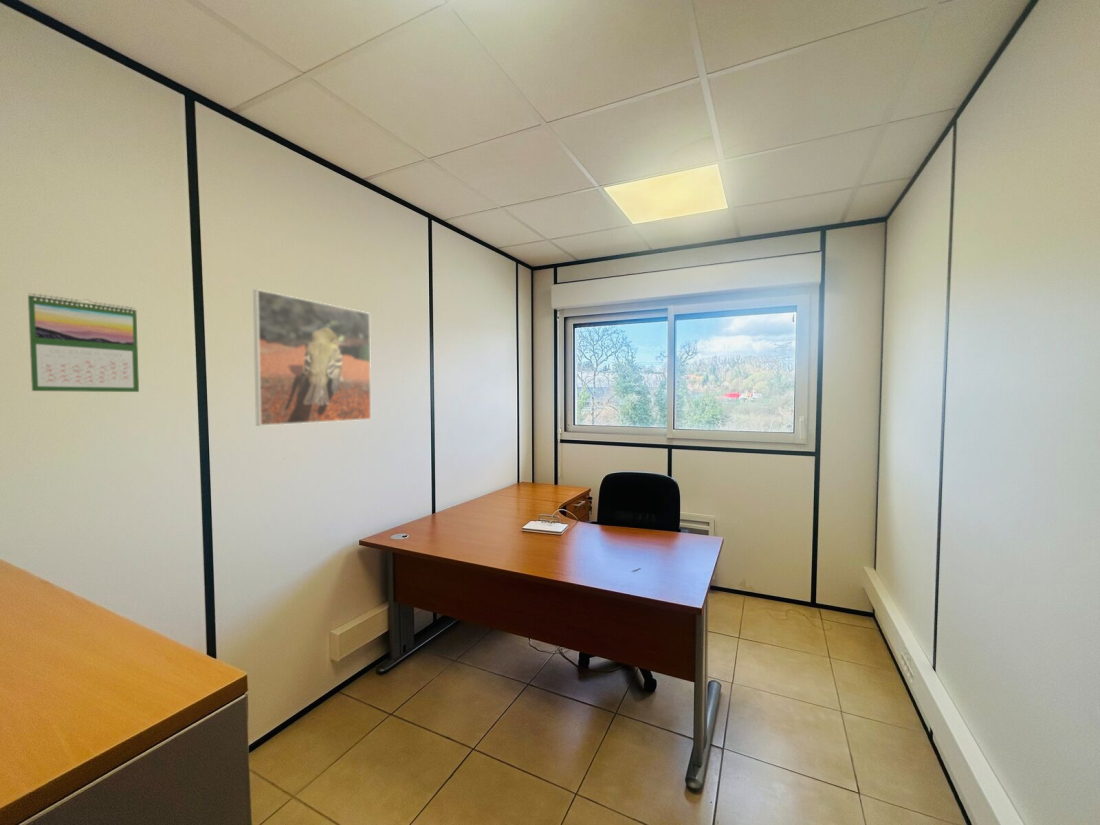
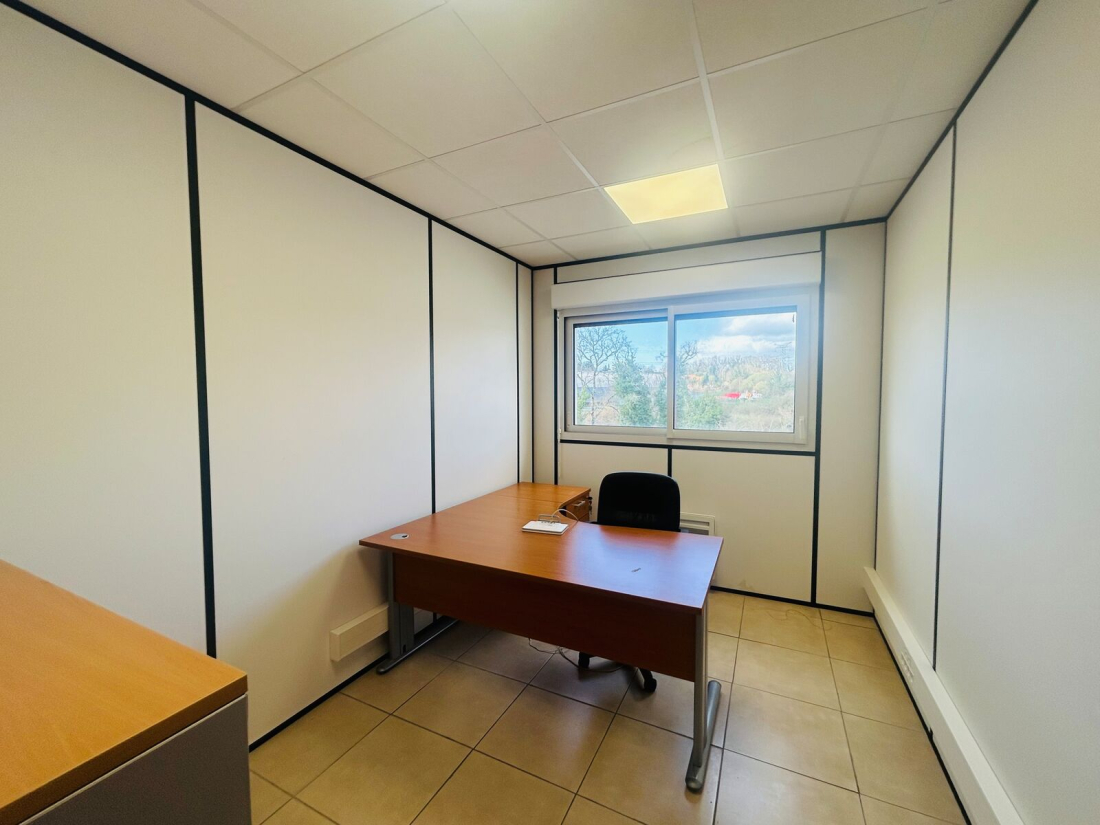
- calendar [27,292,140,393]
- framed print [252,288,372,427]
